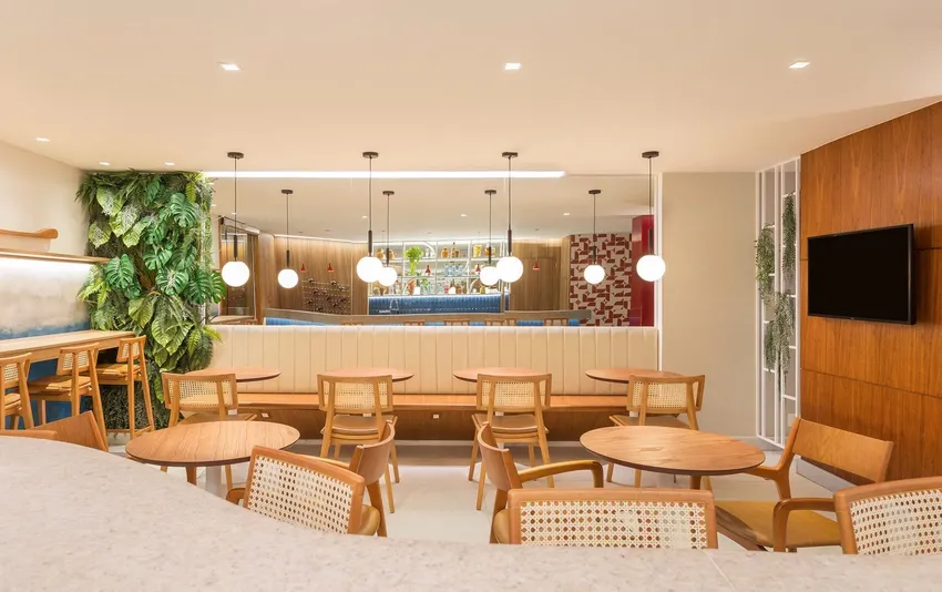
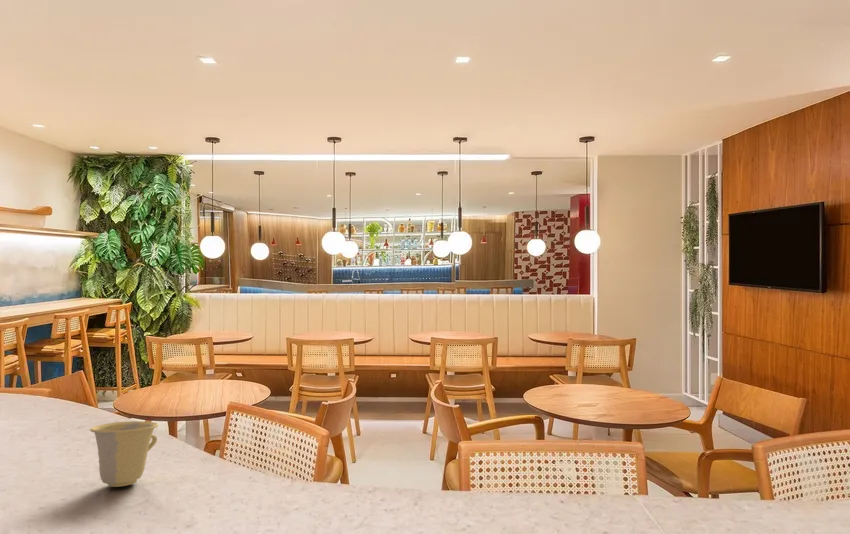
+ cup [89,420,159,488]
